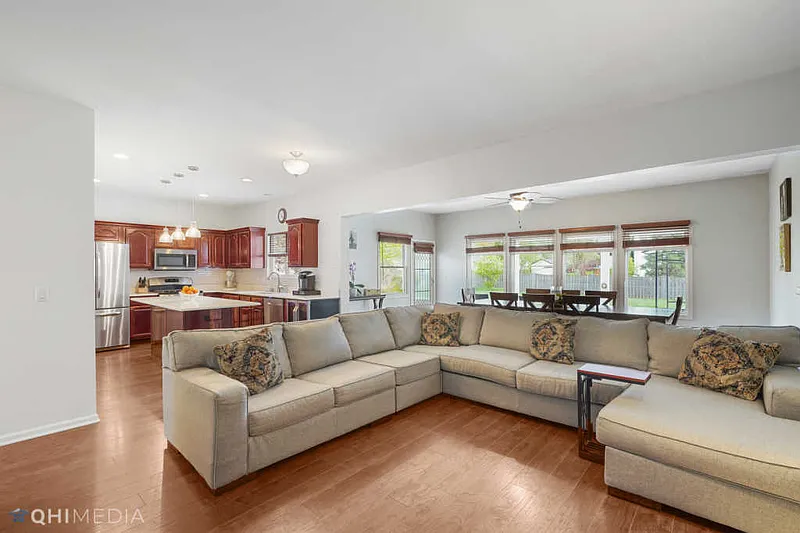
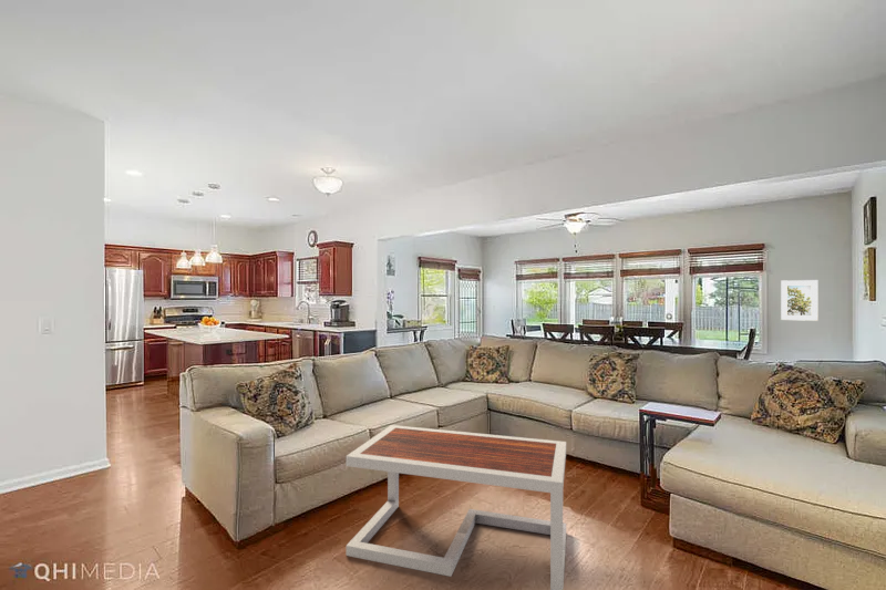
+ coffee table [344,424,567,590]
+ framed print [780,279,818,322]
